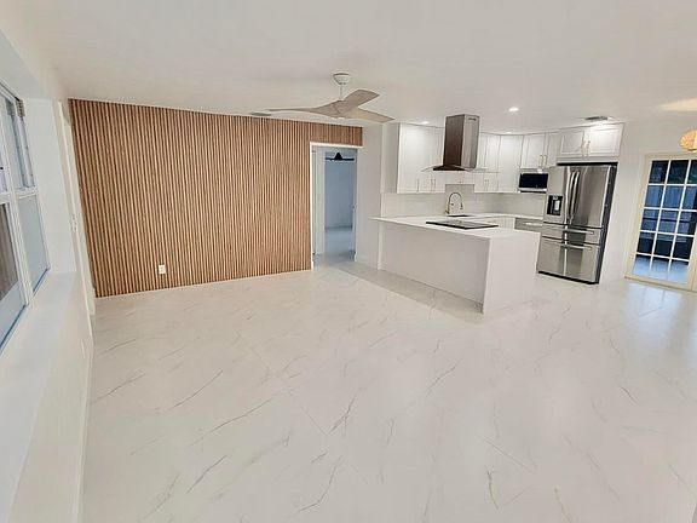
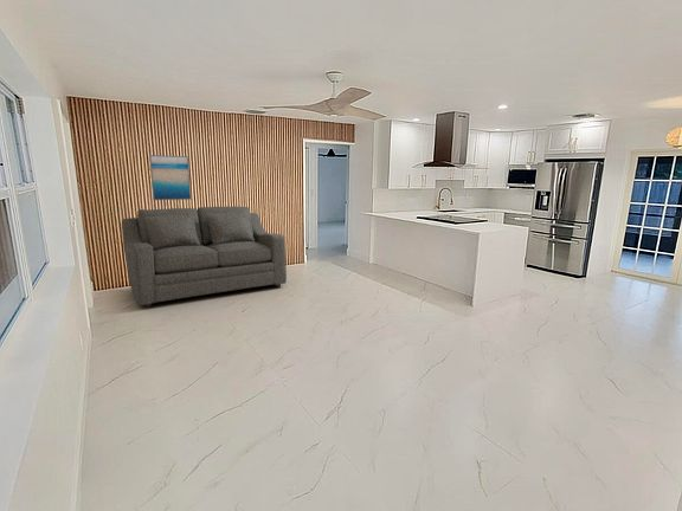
+ sofa [121,206,288,308]
+ wall art [148,154,192,201]
